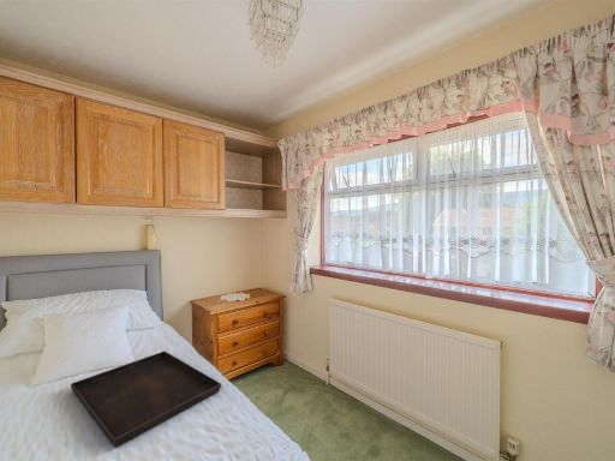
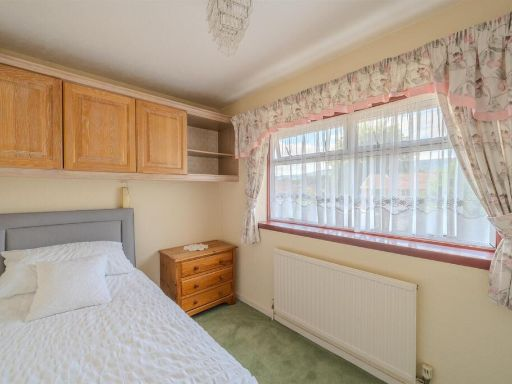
- serving tray [70,351,222,449]
